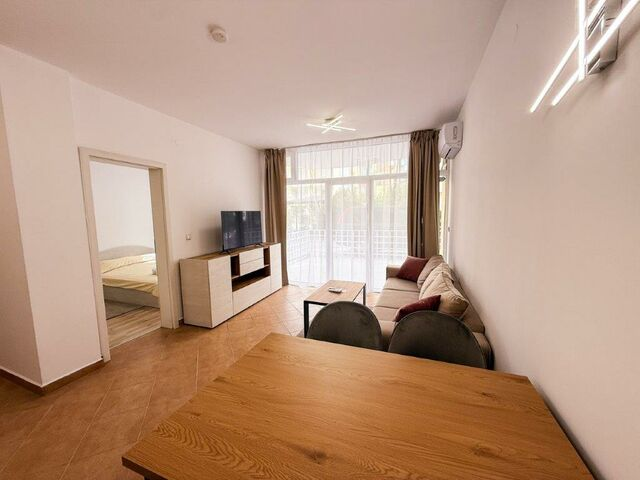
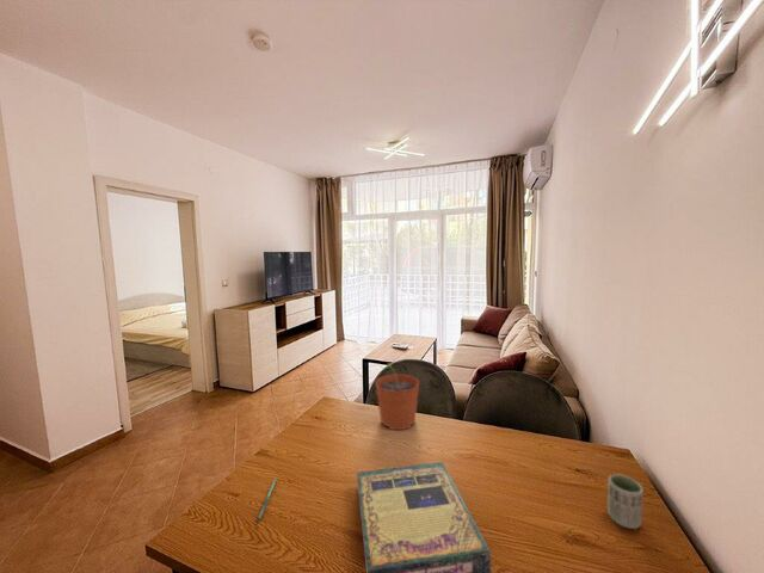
+ video game box [356,461,492,573]
+ cup [606,473,645,530]
+ plant pot [375,362,420,431]
+ pen [257,478,278,522]
